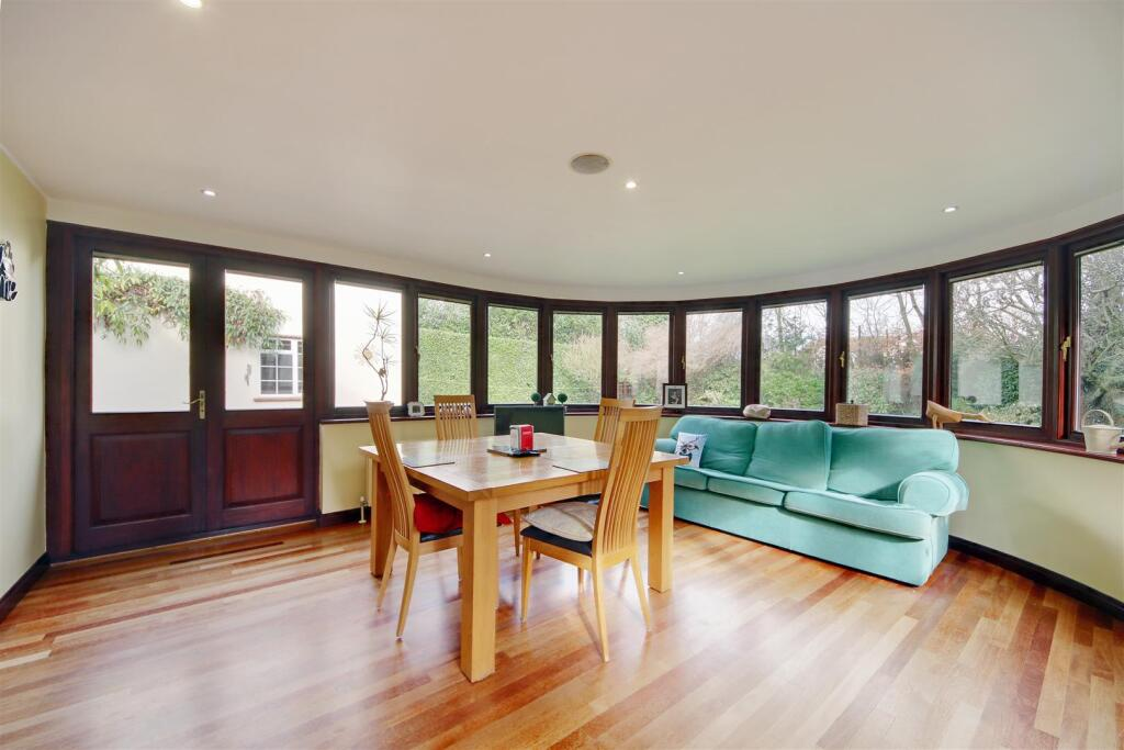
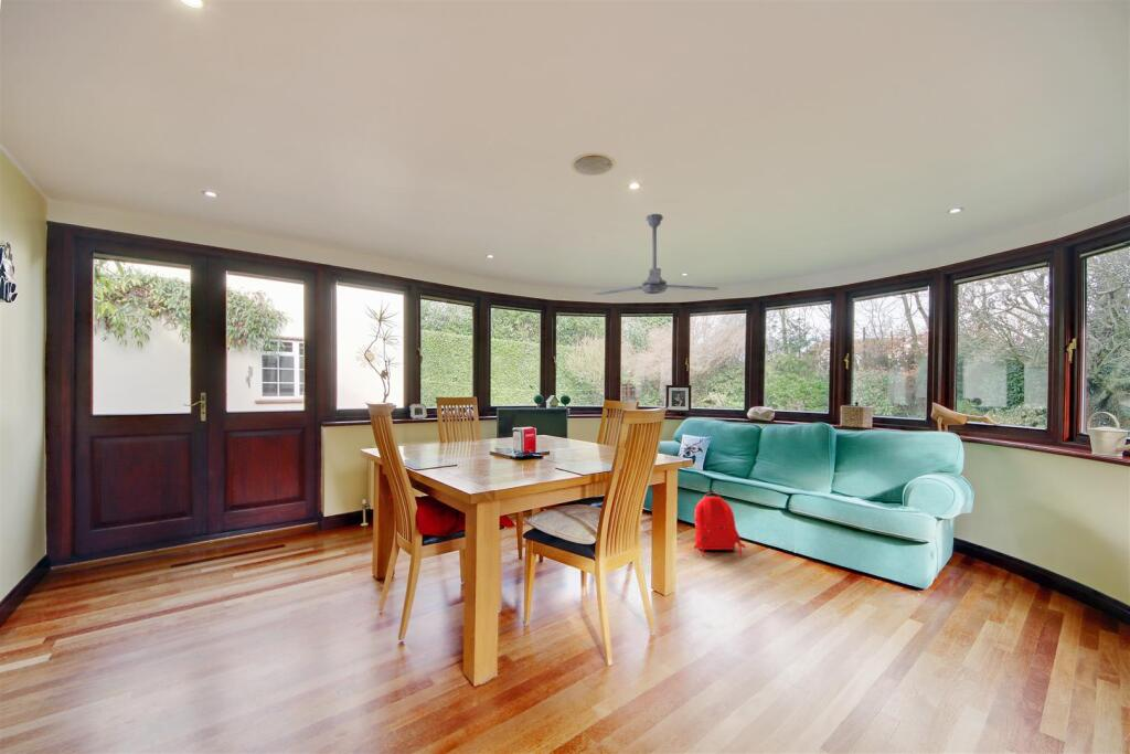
+ backpack [692,491,747,557]
+ ceiling fan [594,213,719,296]
